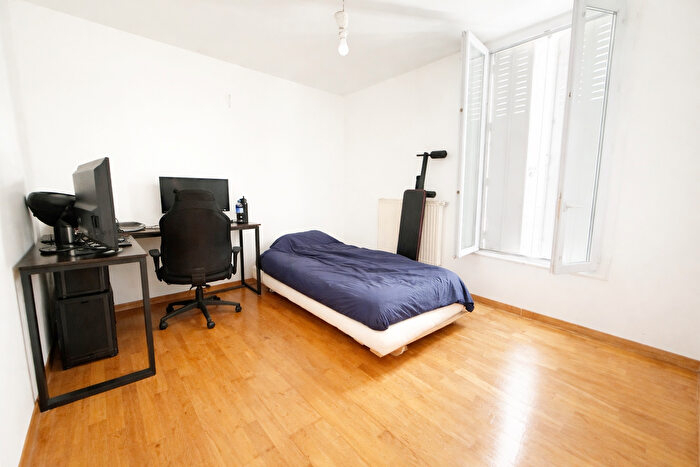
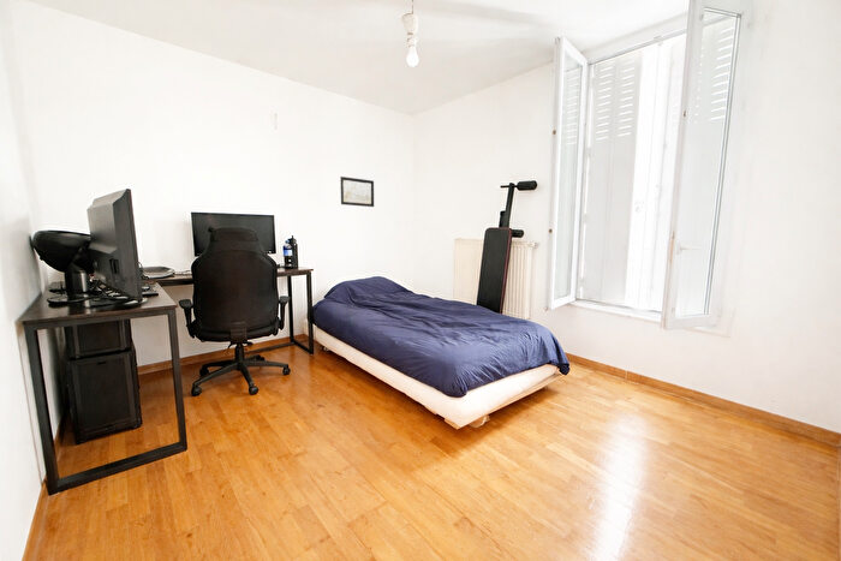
+ wall art [339,175,375,208]
